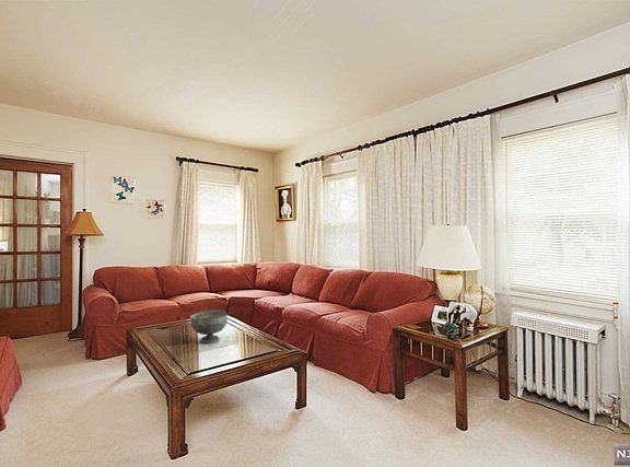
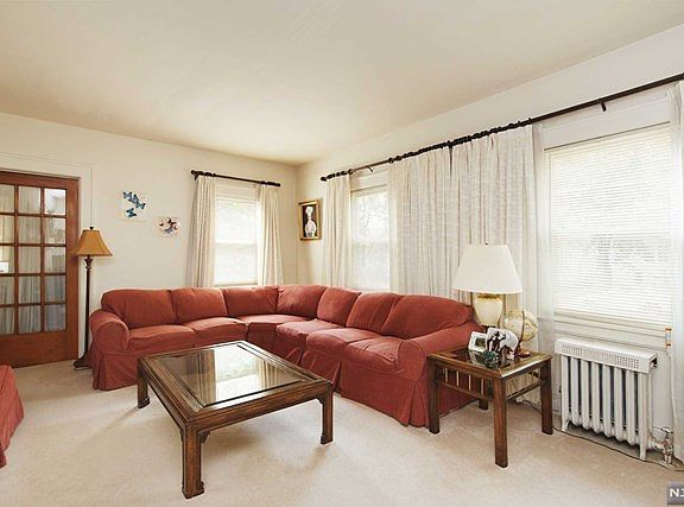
- decorative bowl [189,310,229,345]
